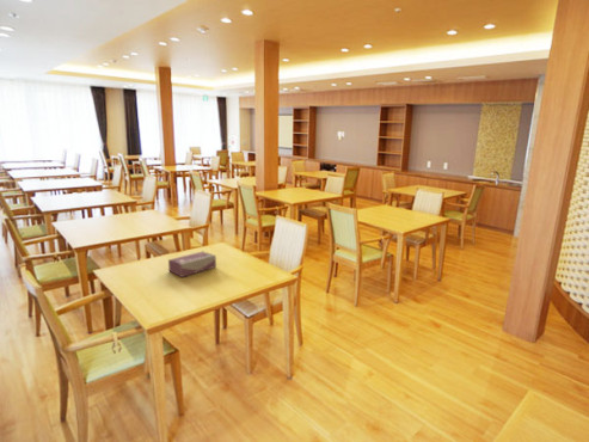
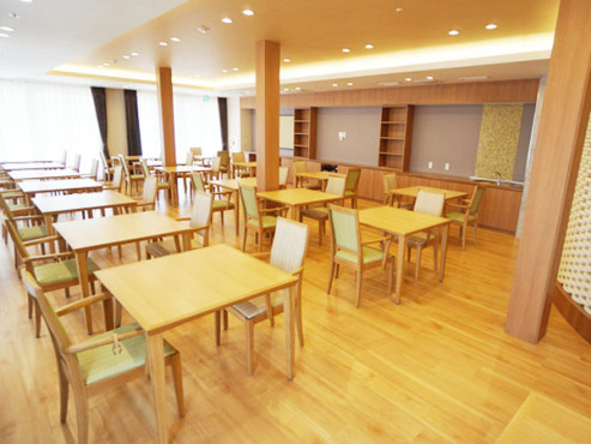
- tissue box [167,251,217,278]
